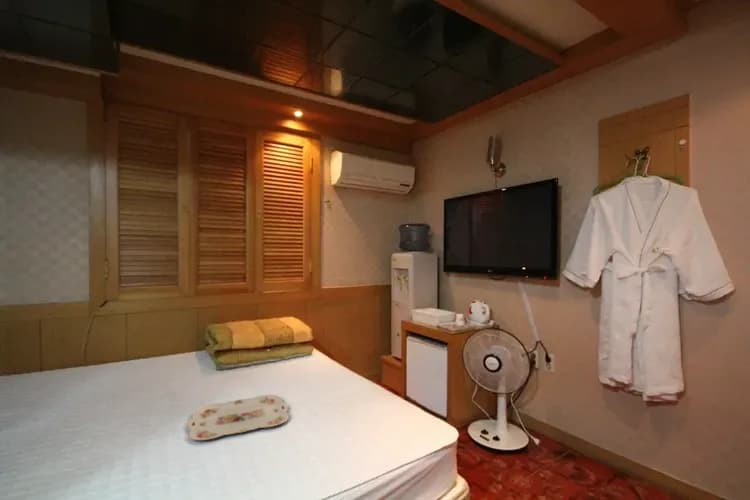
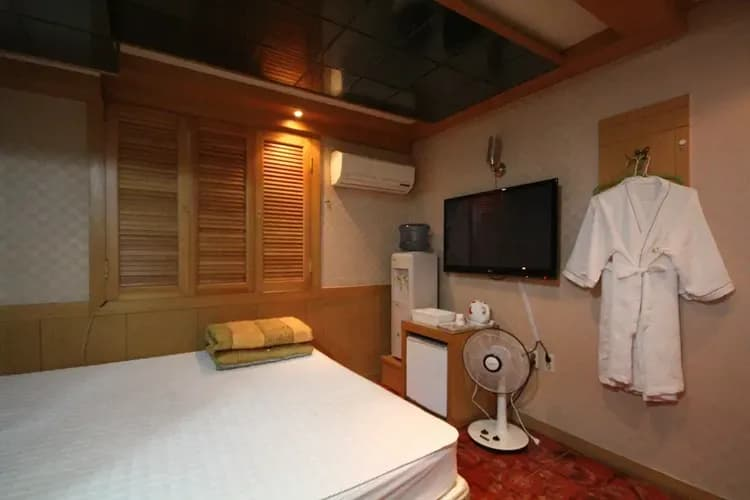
- serving tray [187,394,290,441]
